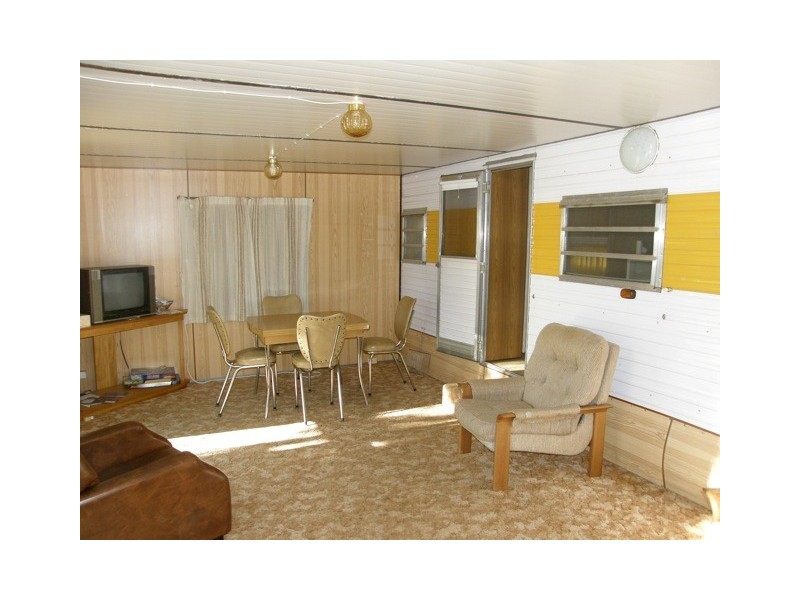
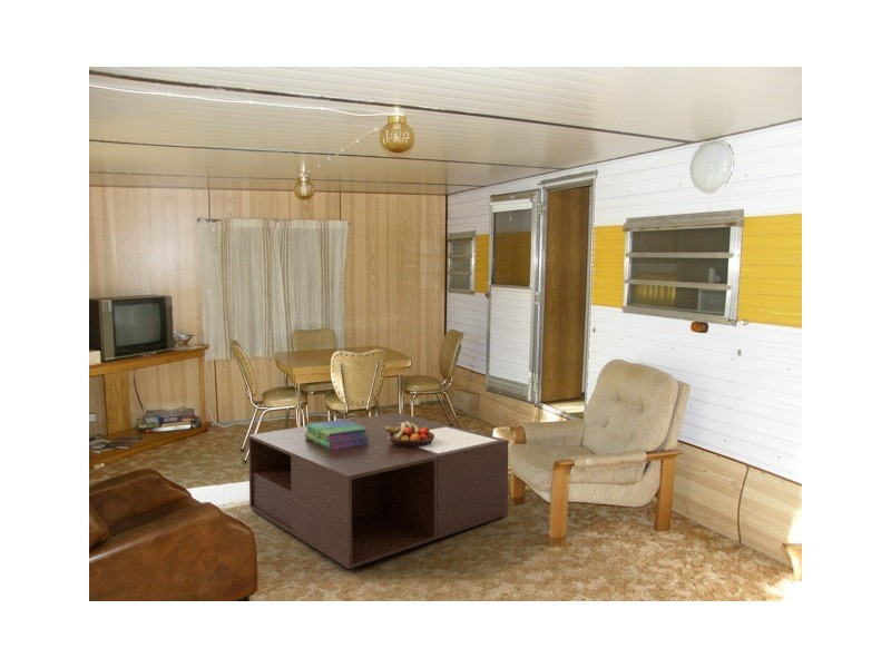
+ fruit bowl [384,422,434,446]
+ coffee table [247,412,509,570]
+ stack of books [305,419,369,450]
